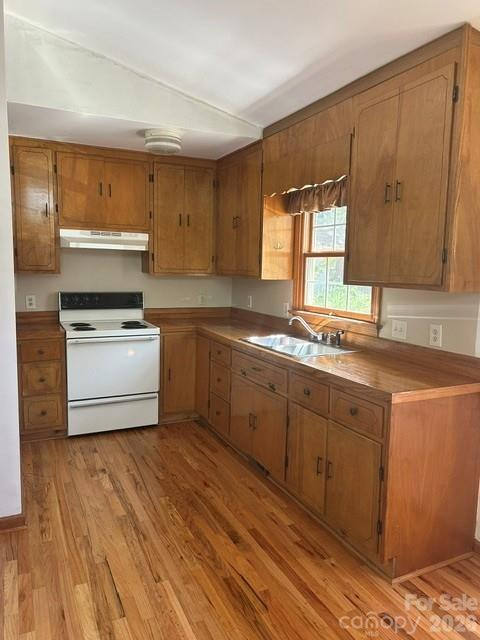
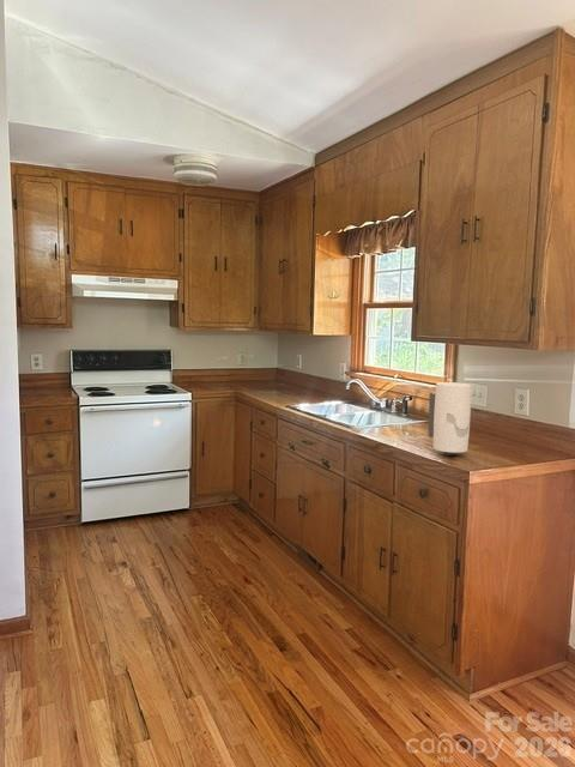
+ paper towel holder [428,381,472,457]
